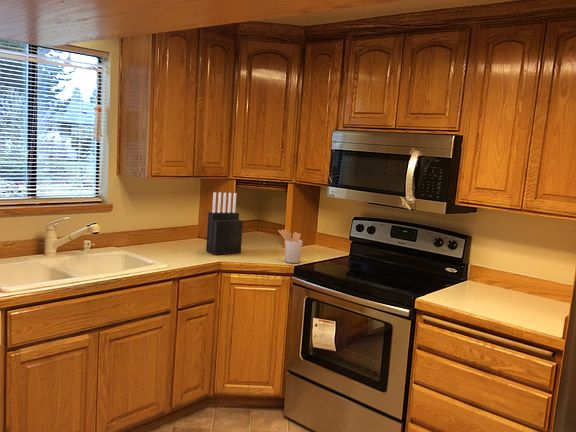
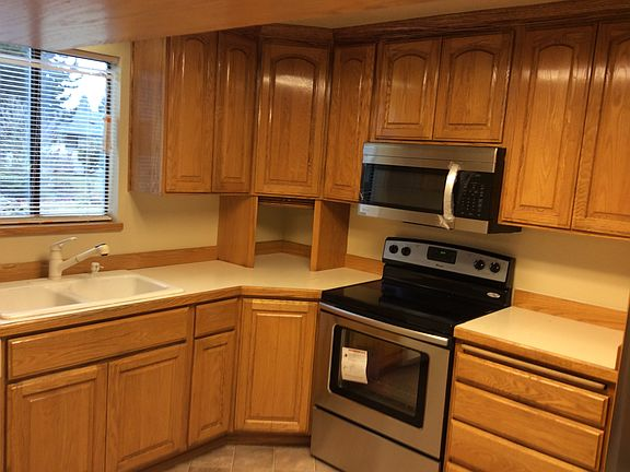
- utensil holder [277,228,303,264]
- knife block [205,191,244,256]
